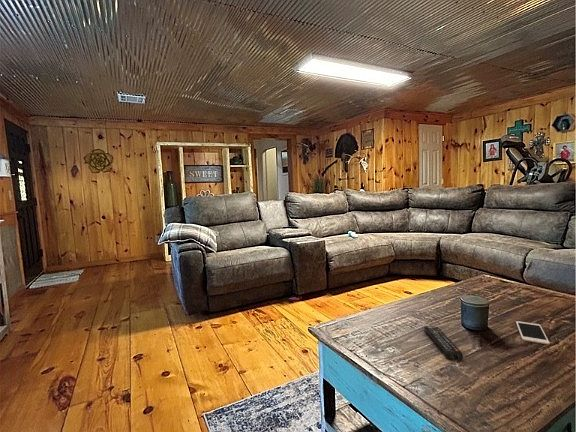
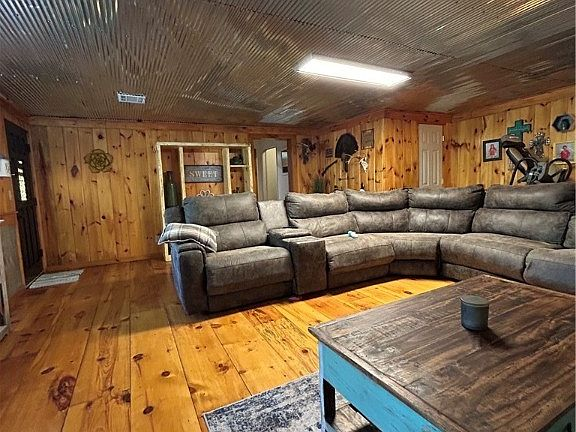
- cell phone [515,320,551,345]
- remote control [423,326,464,362]
